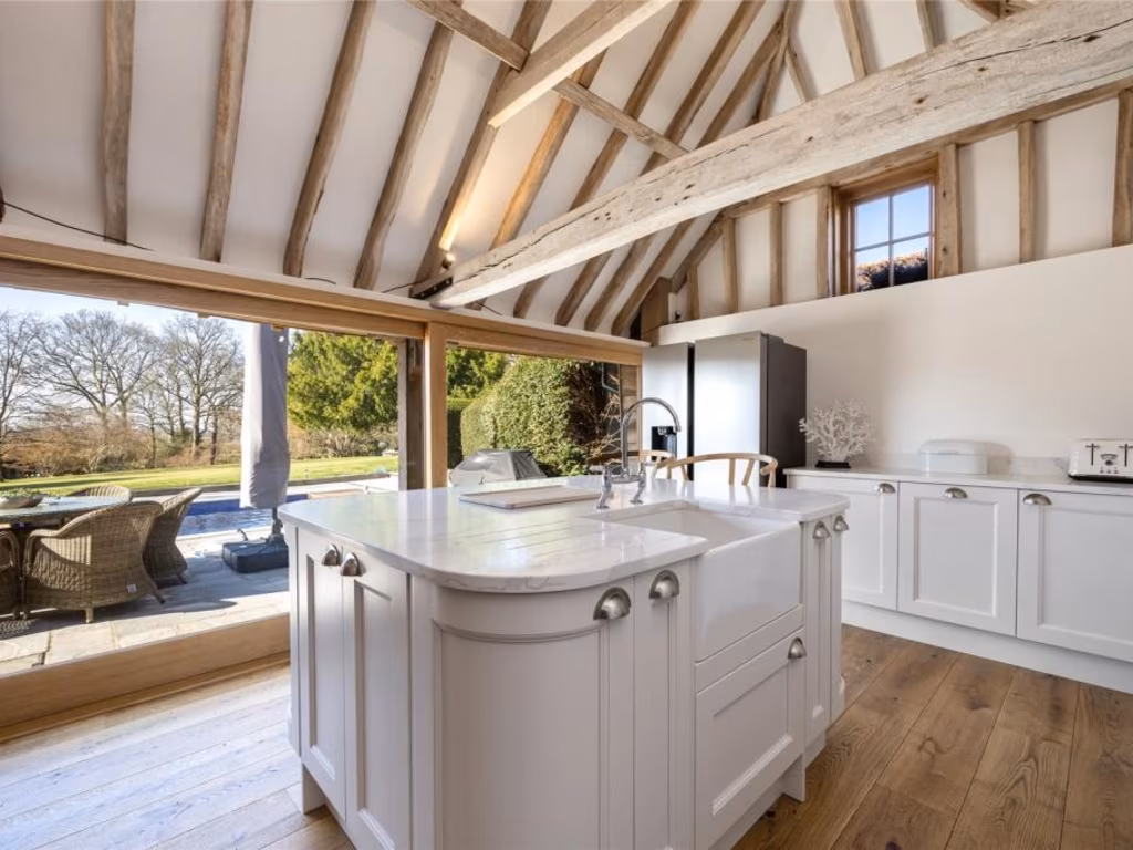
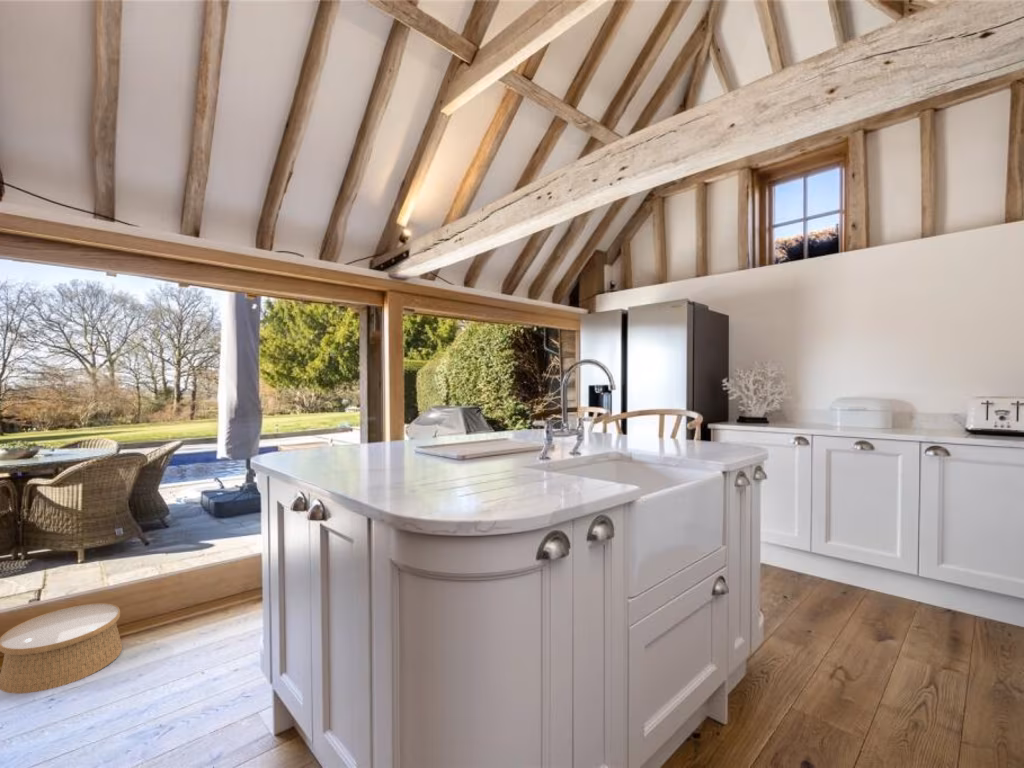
+ woven basket [0,602,123,694]
